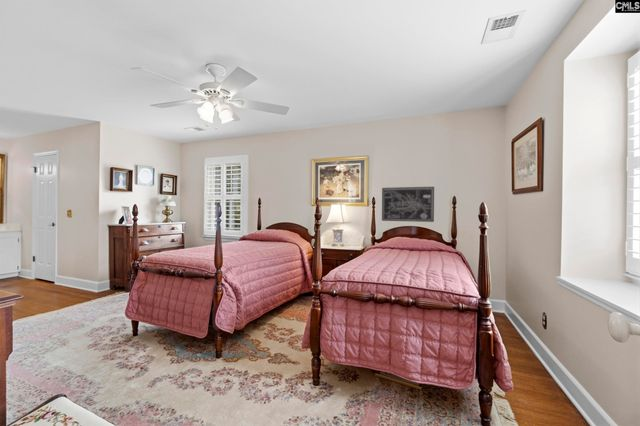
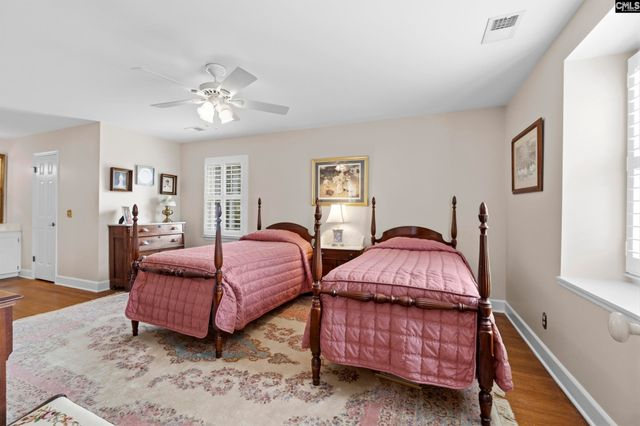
- wall art [381,186,435,223]
